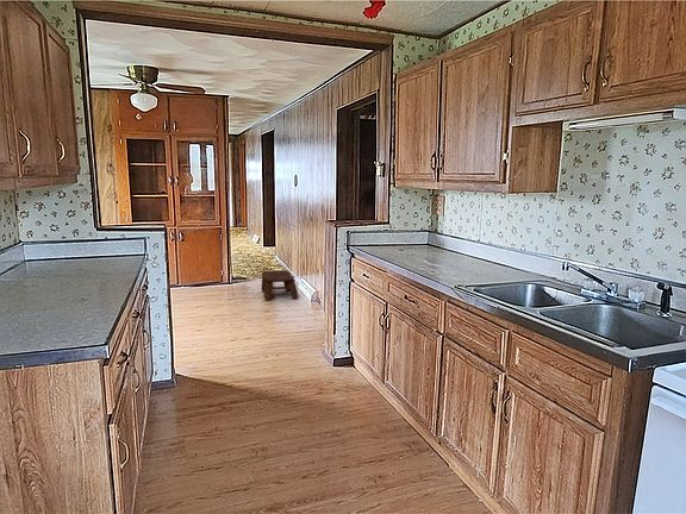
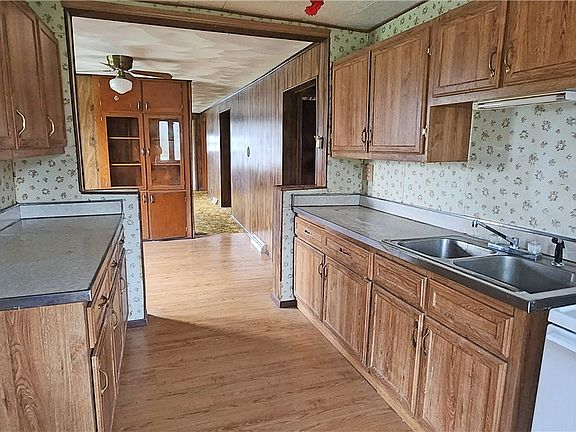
- stool [261,269,299,301]
